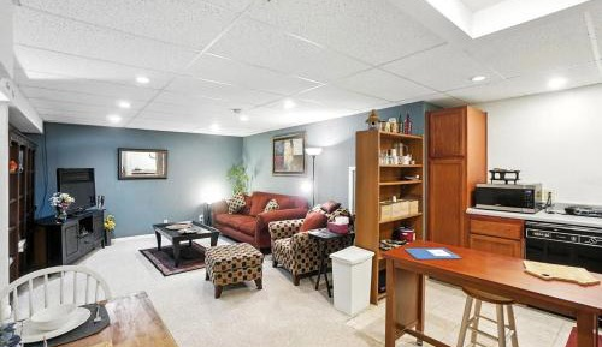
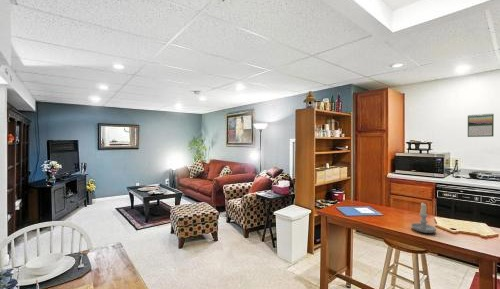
+ calendar [467,113,495,138]
+ candle [410,202,437,234]
